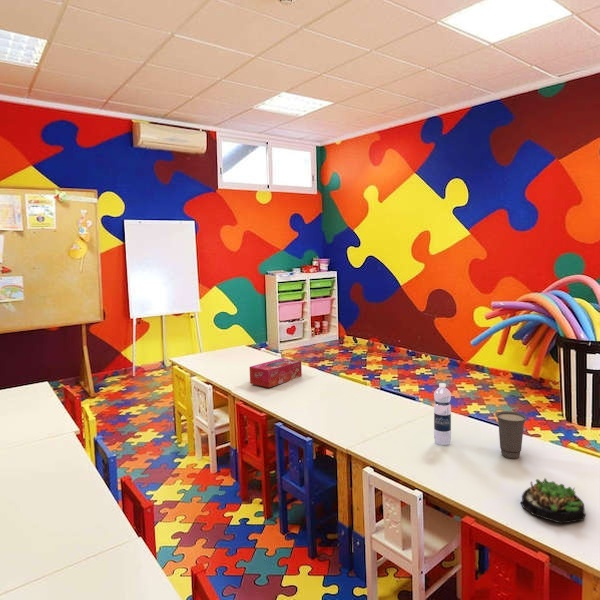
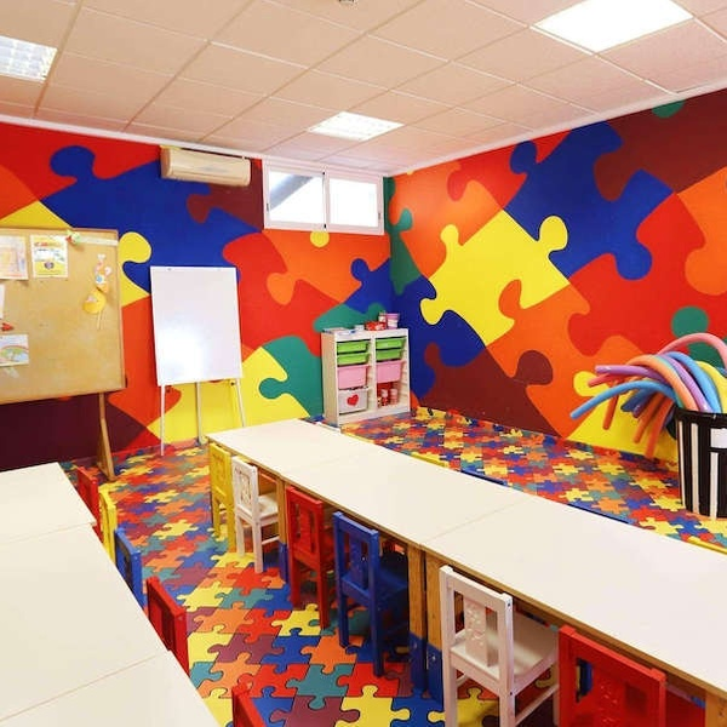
- tissue box [249,357,303,388]
- cup [494,410,528,459]
- succulent plant [520,477,587,525]
- water bottle [433,382,452,446]
